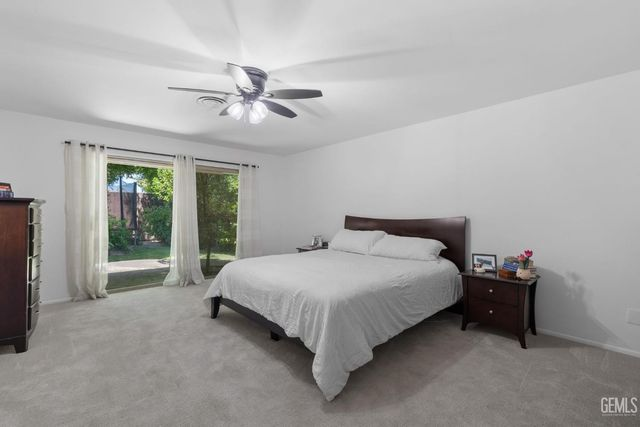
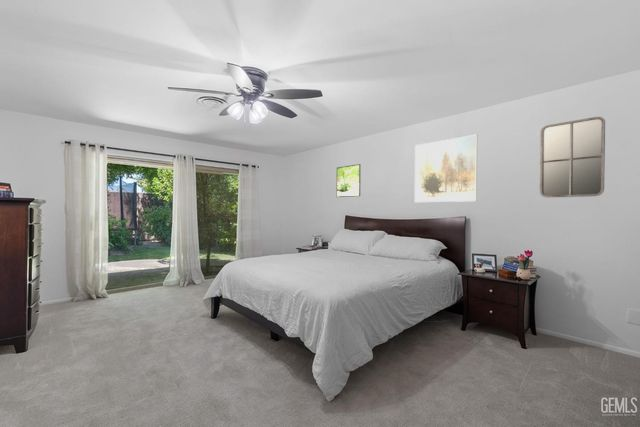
+ home mirror [539,116,606,198]
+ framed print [335,163,361,198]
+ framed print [414,133,478,203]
